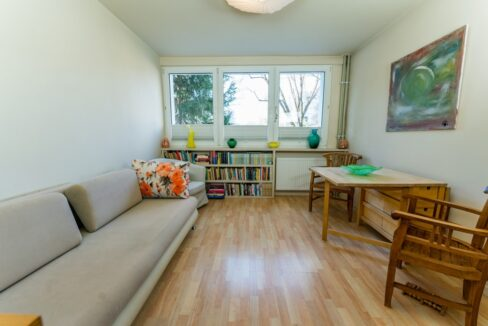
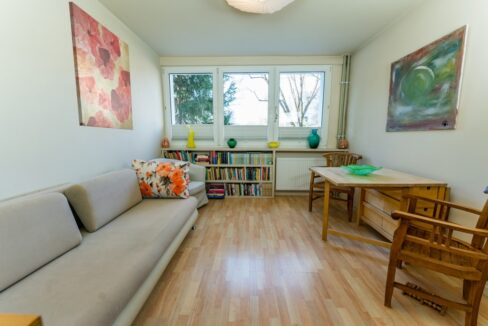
+ wall art [68,1,134,131]
